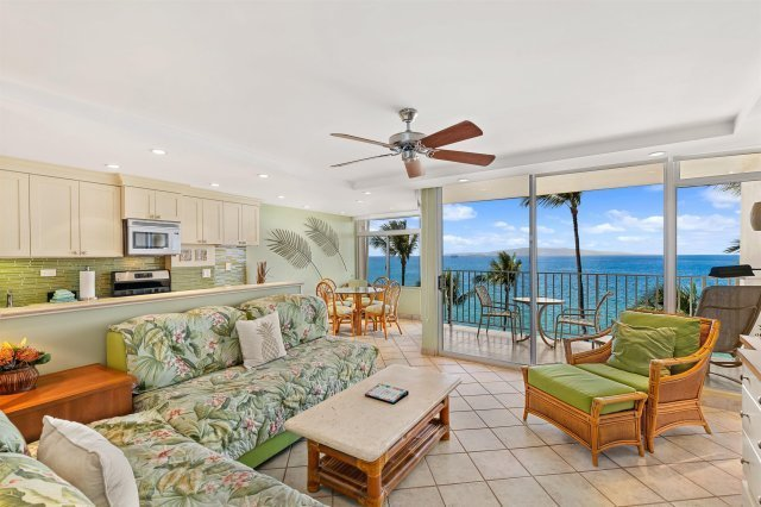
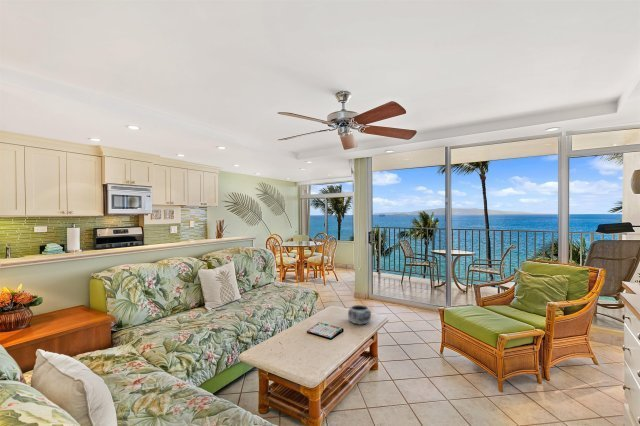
+ decorative bowl [347,304,372,326]
